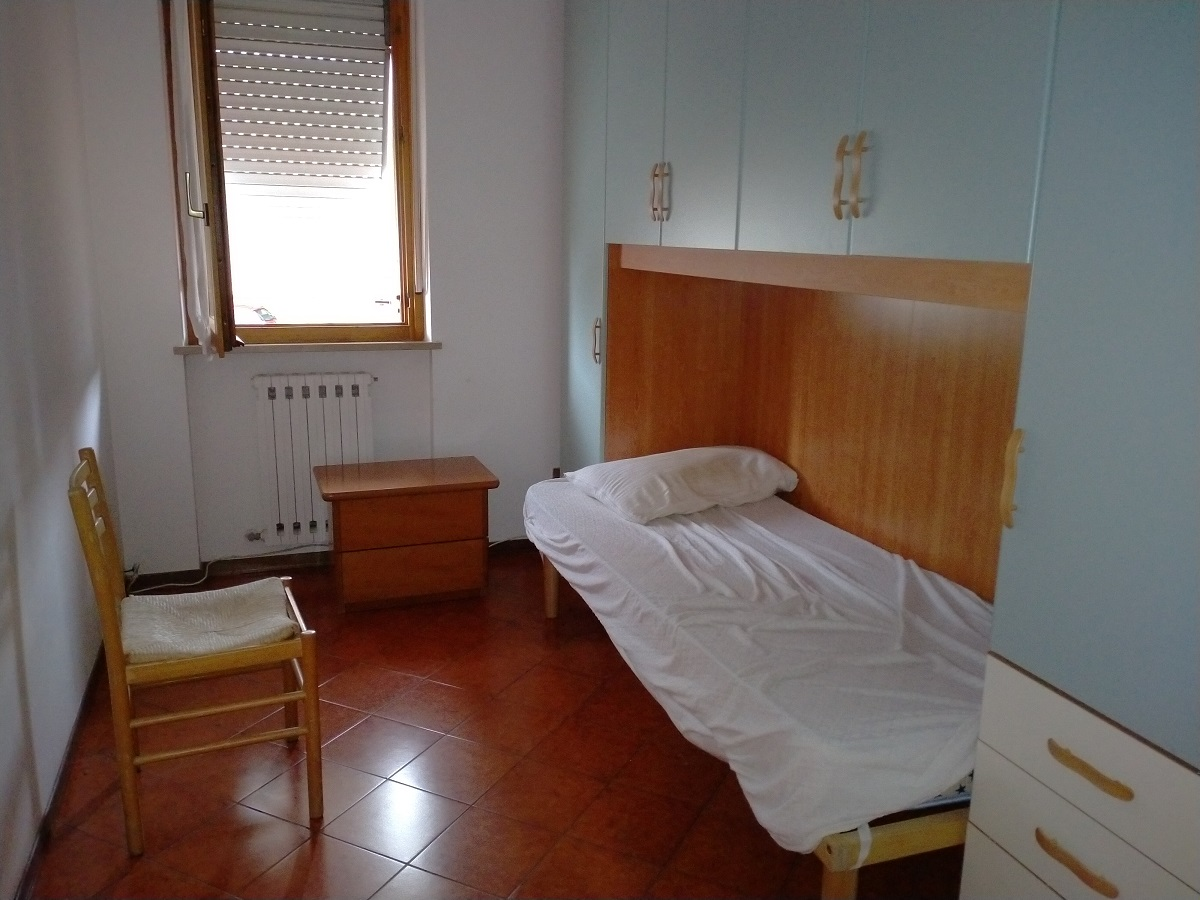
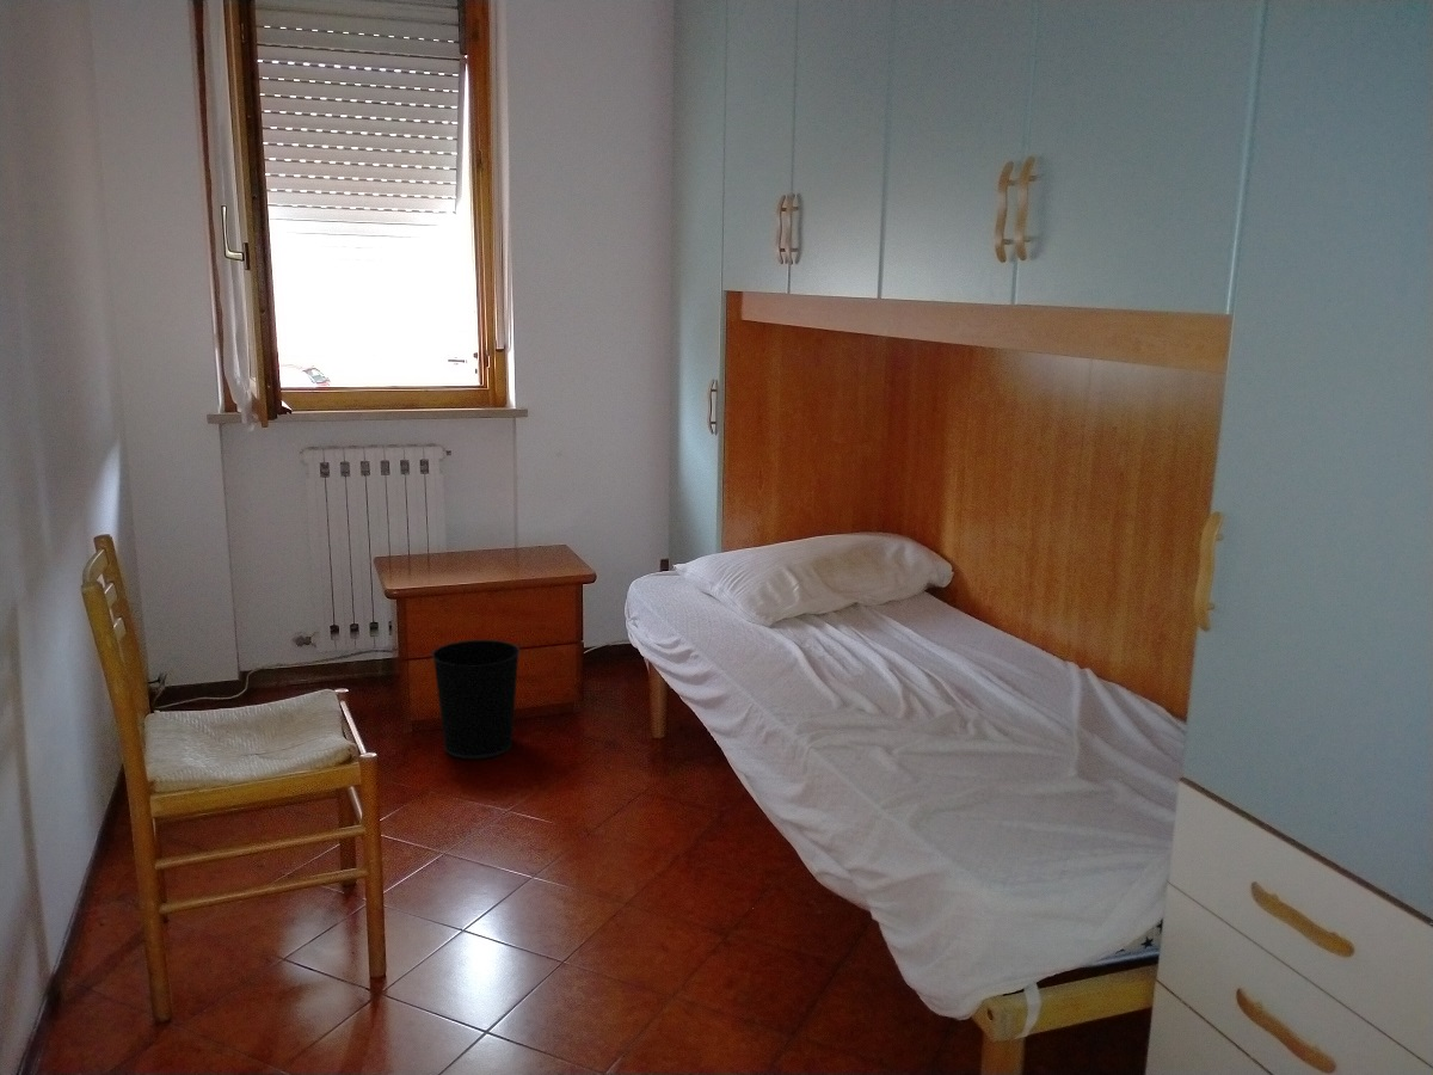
+ wastebasket [431,639,522,760]
